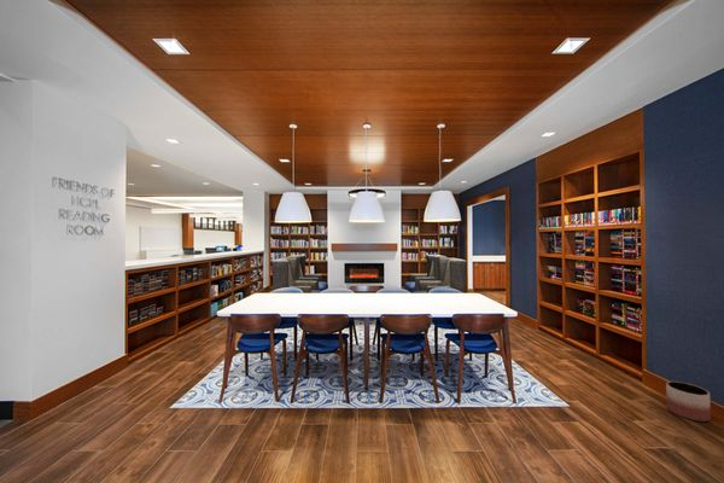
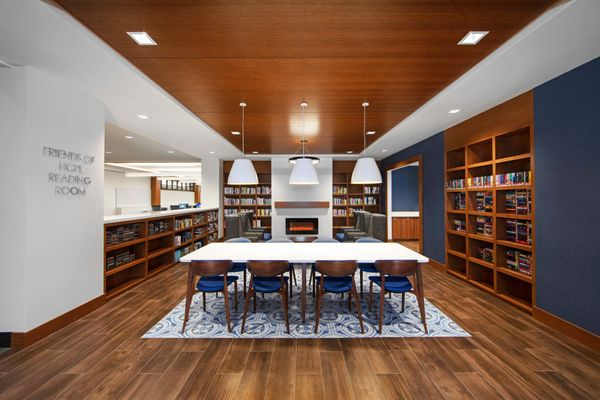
- planter [665,380,712,423]
